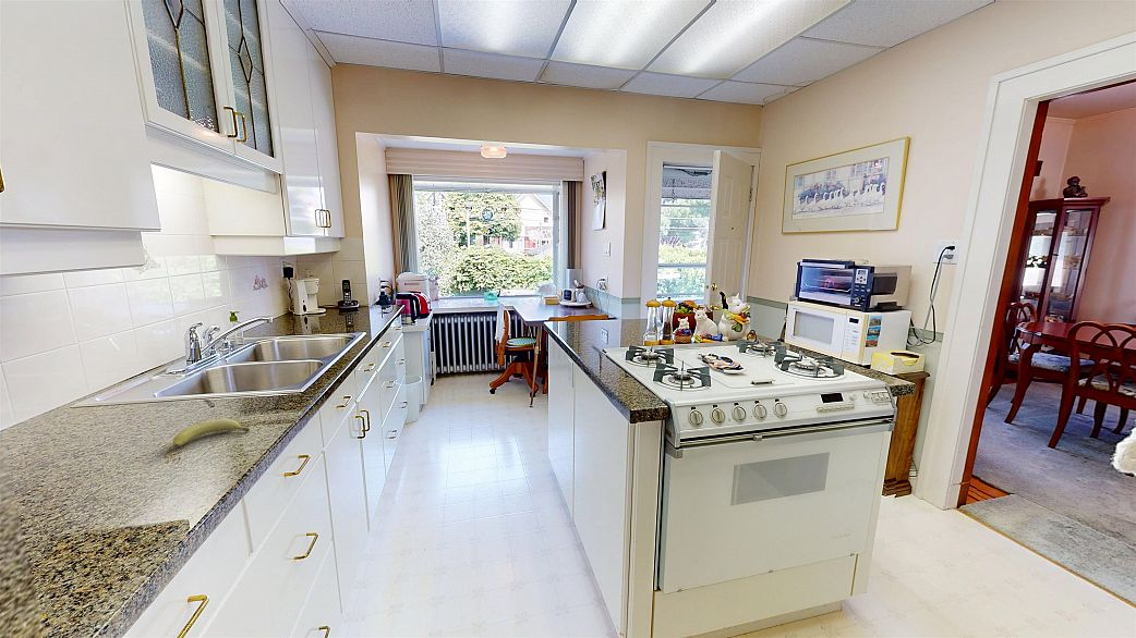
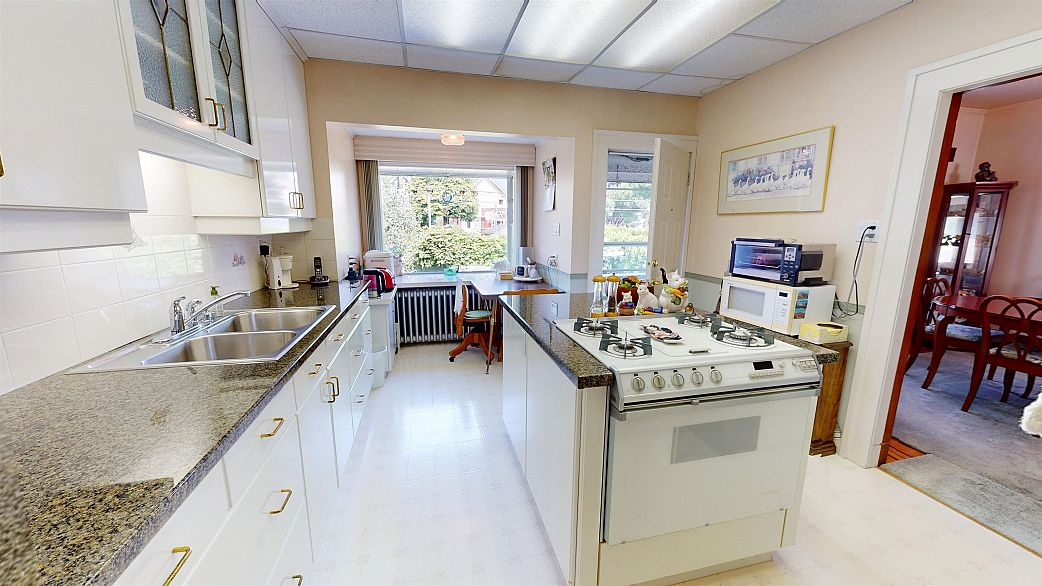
- fruit [172,418,251,449]
